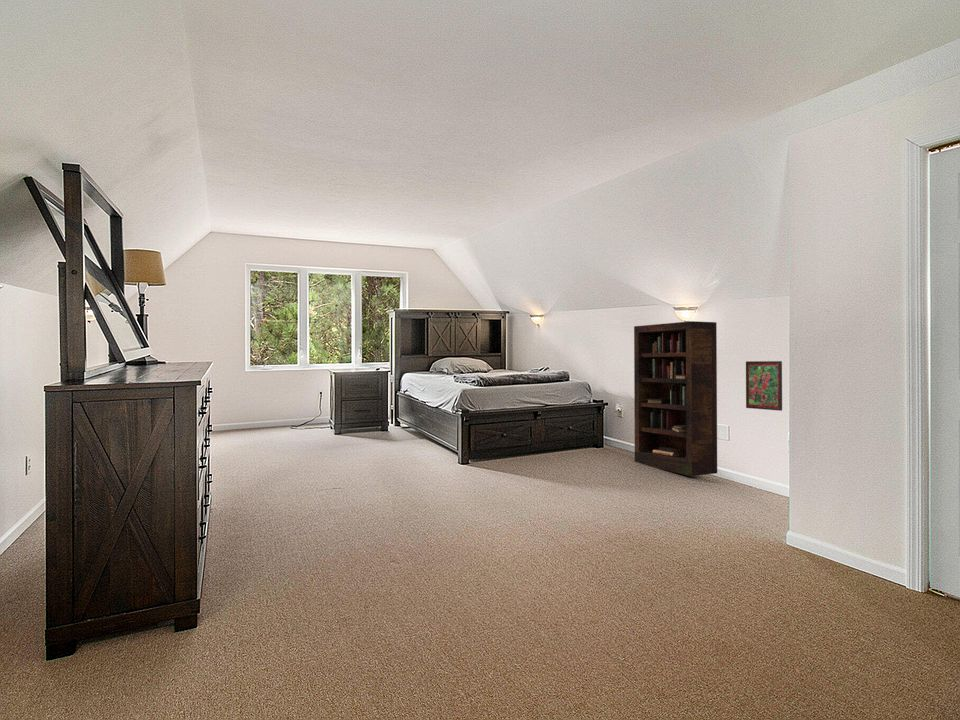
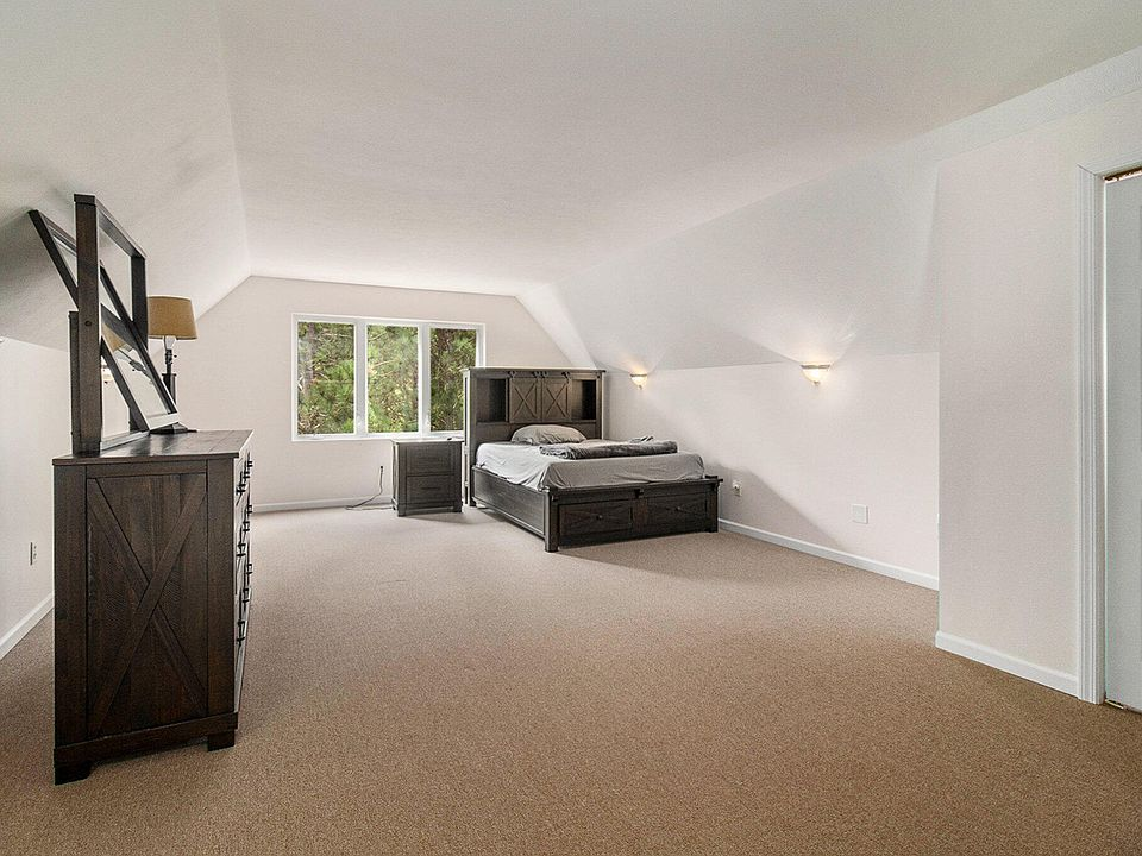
- bookcase [633,320,718,477]
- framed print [745,360,783,412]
